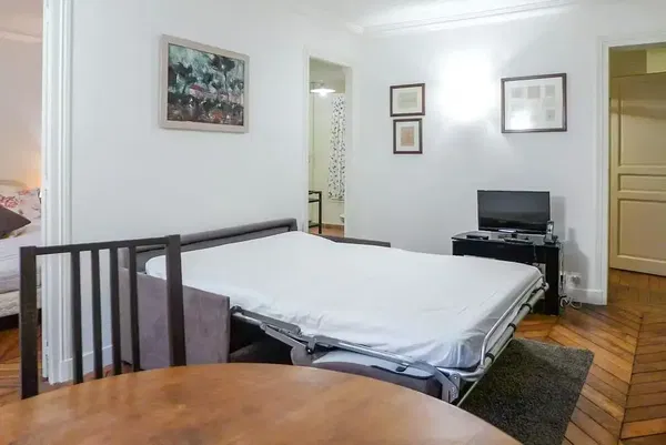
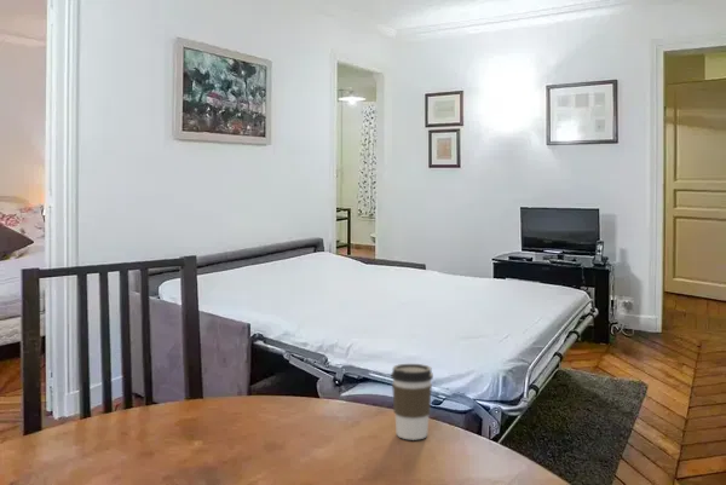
+ coffee cup [390,363,434,441]
